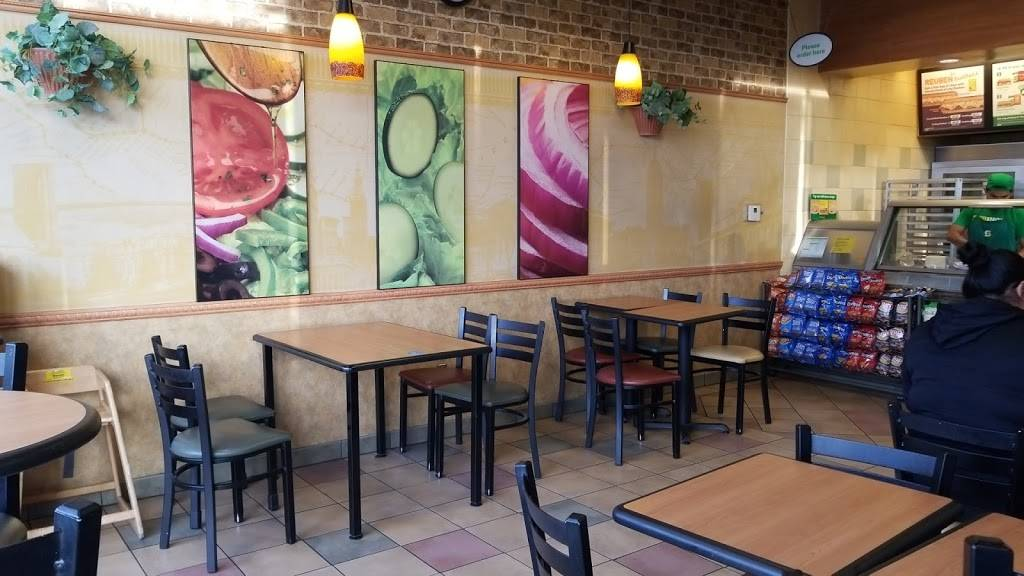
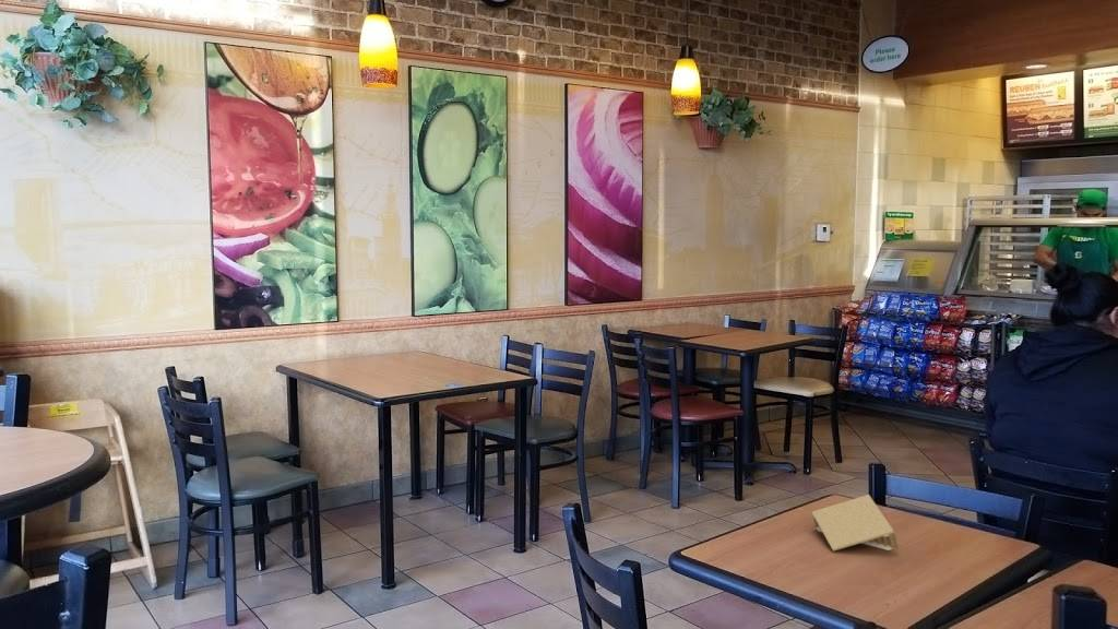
+ napkin holder [811,494,900,553]
